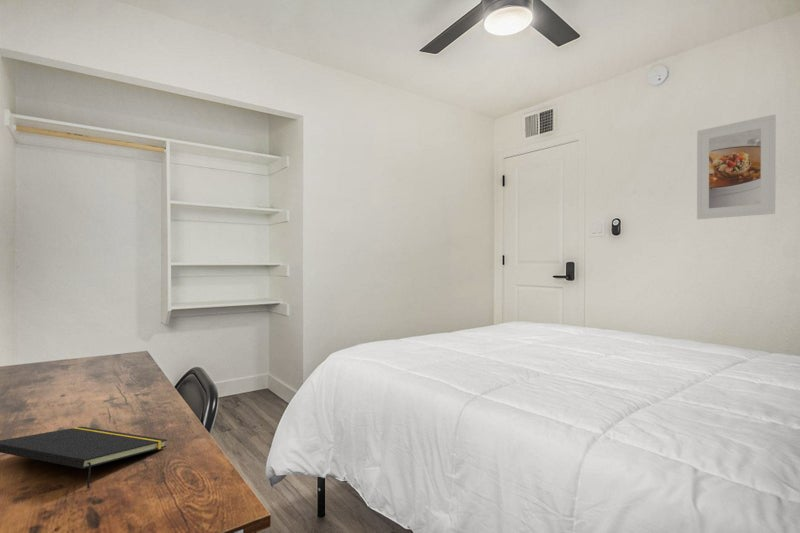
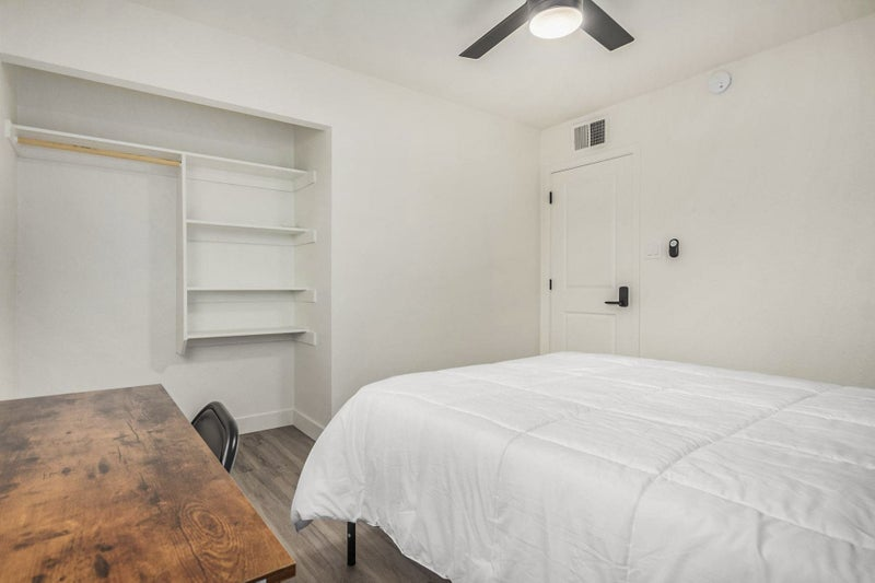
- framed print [696,113,777,220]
- notepad [0,426,168,489]
